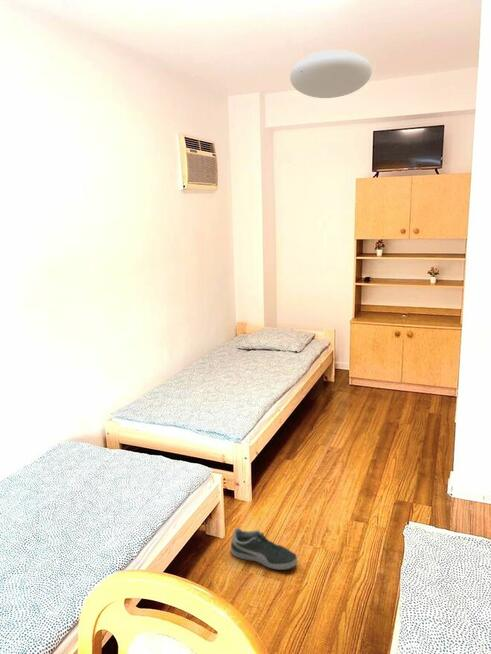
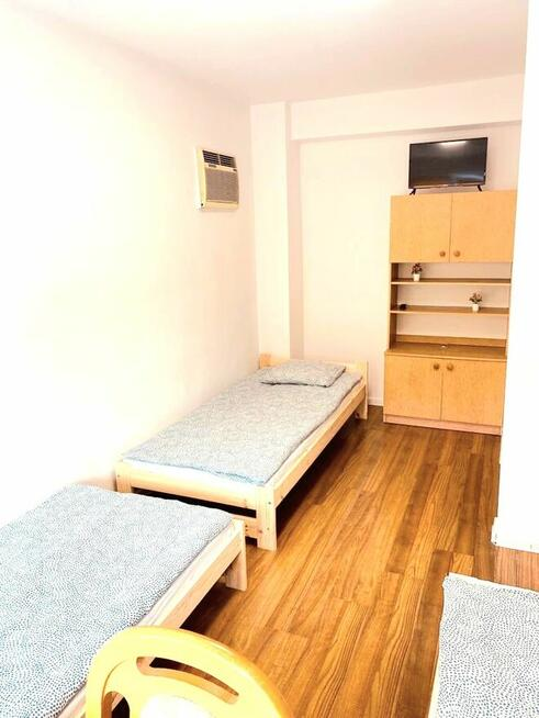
- ceiling light [289,49,373,99]
- shoe [230,527,298,570]
